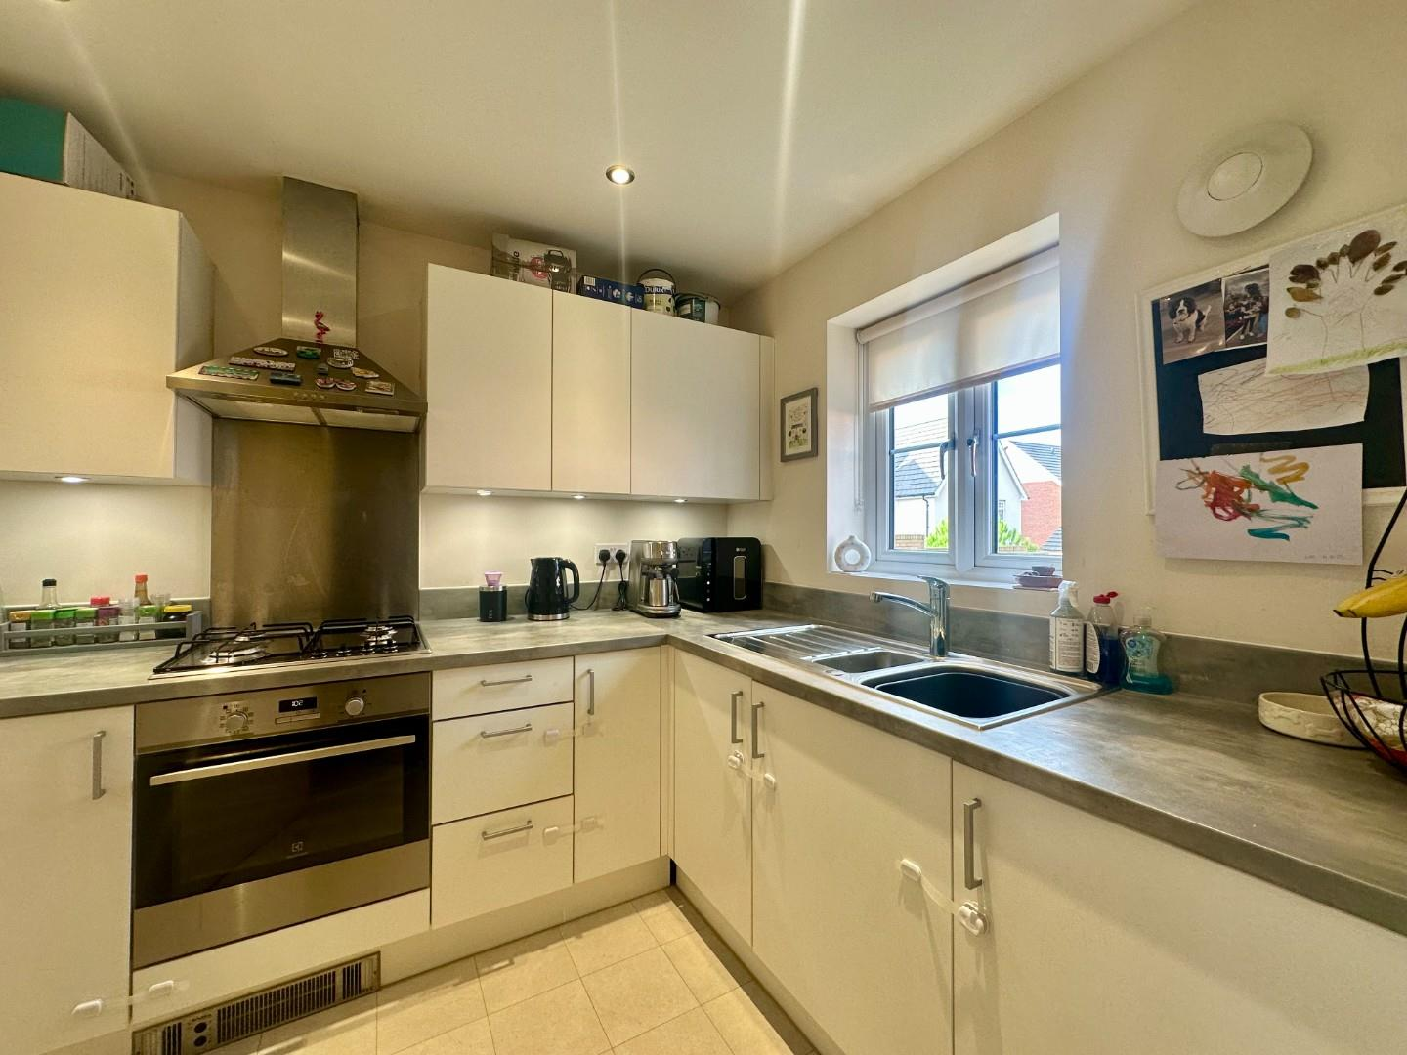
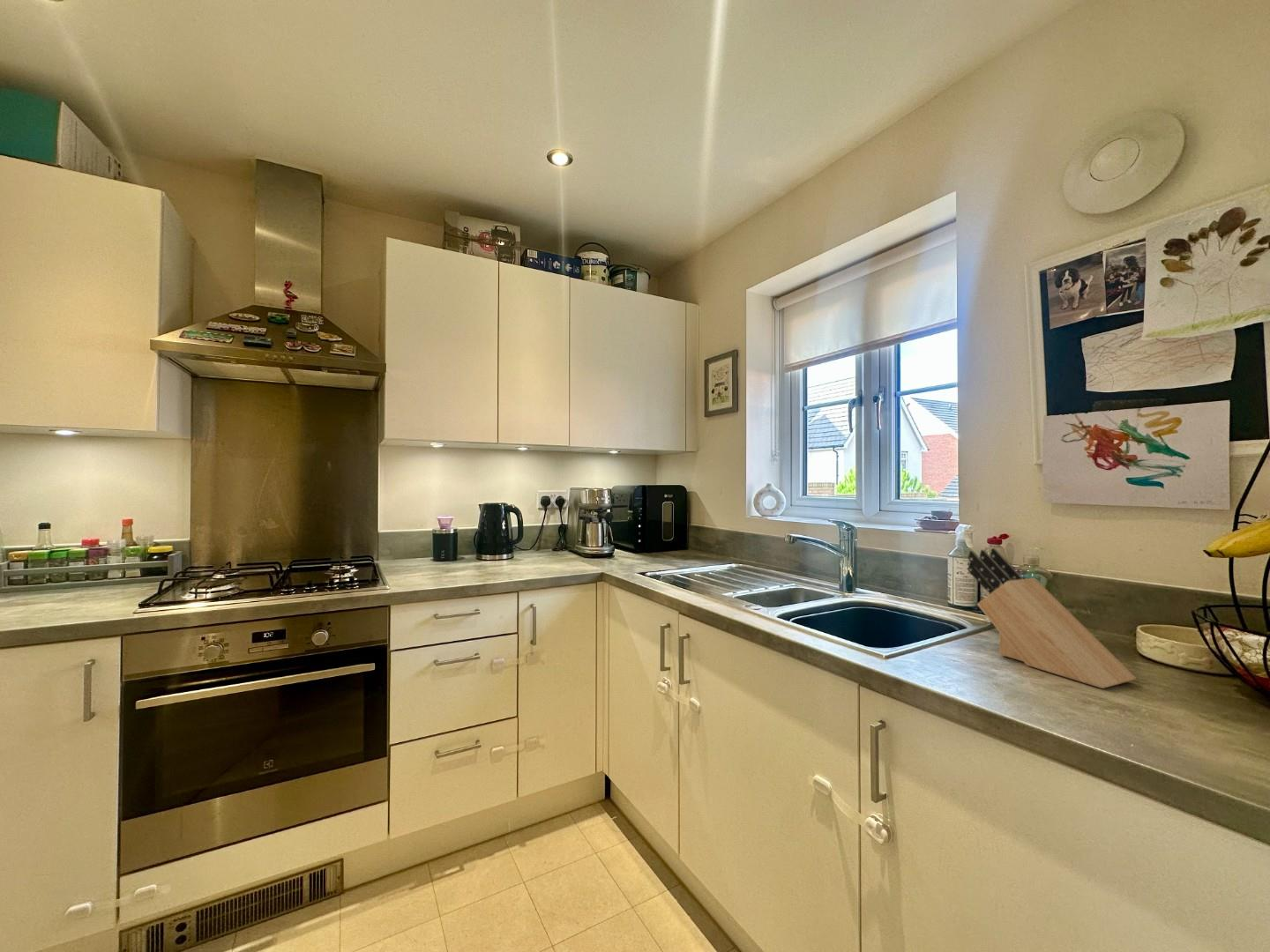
+ knife block [967,547,1137,689]
